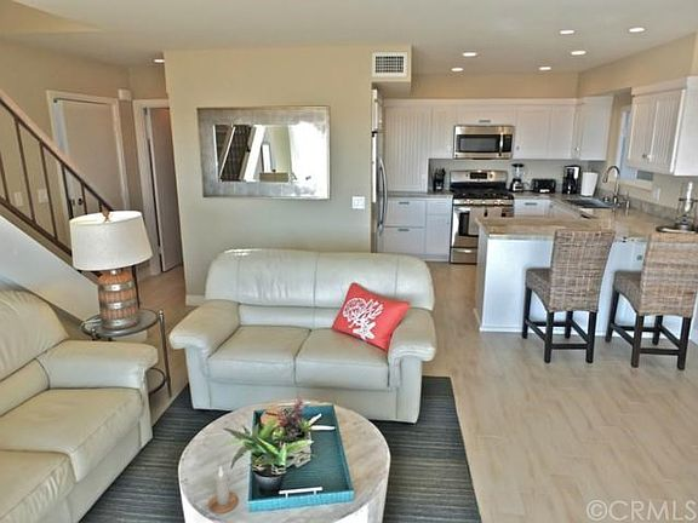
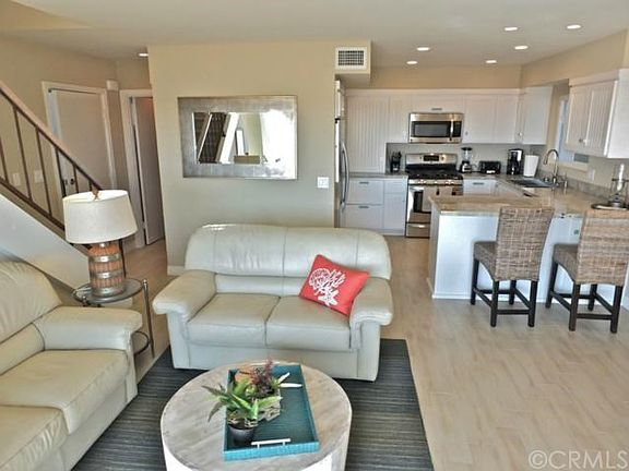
- candle [207,465,240,515]
